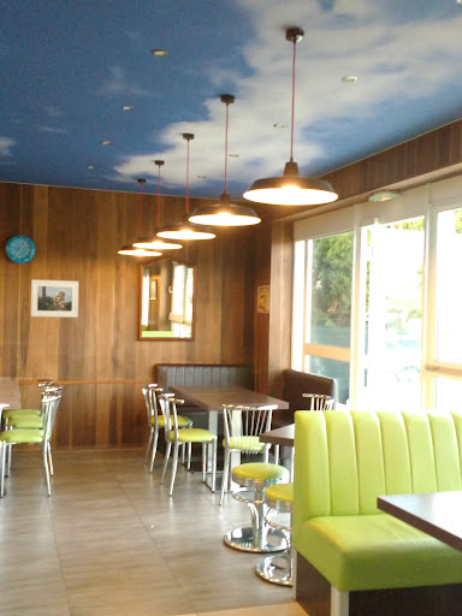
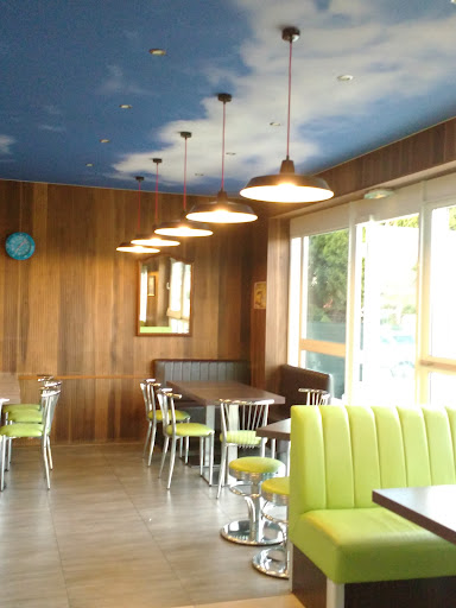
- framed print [30,279,79,319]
